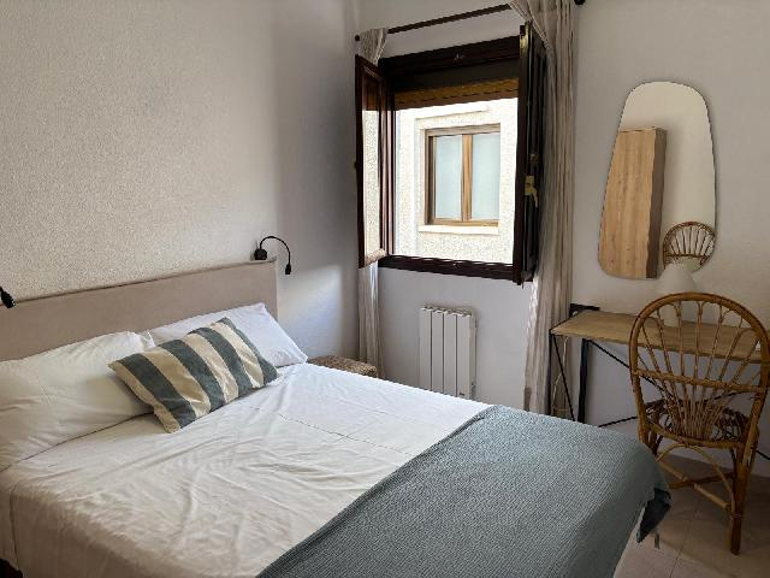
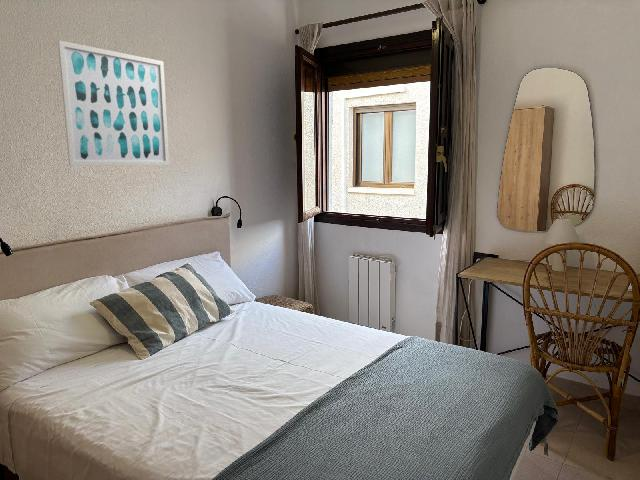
+ wall art [57,40,170,167]
